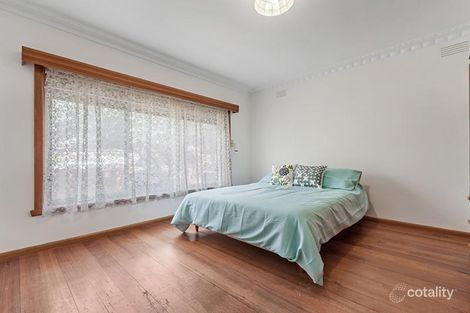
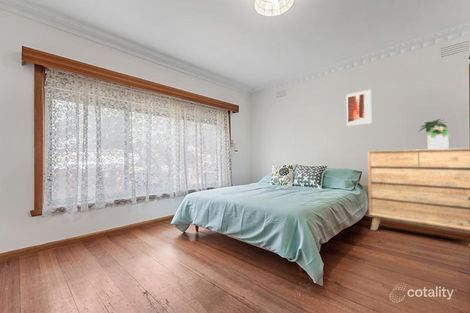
+ wall art [345,88,372,127]
+ potted plant [416,118,452,149]
+ dresser [367,147,470,235]
